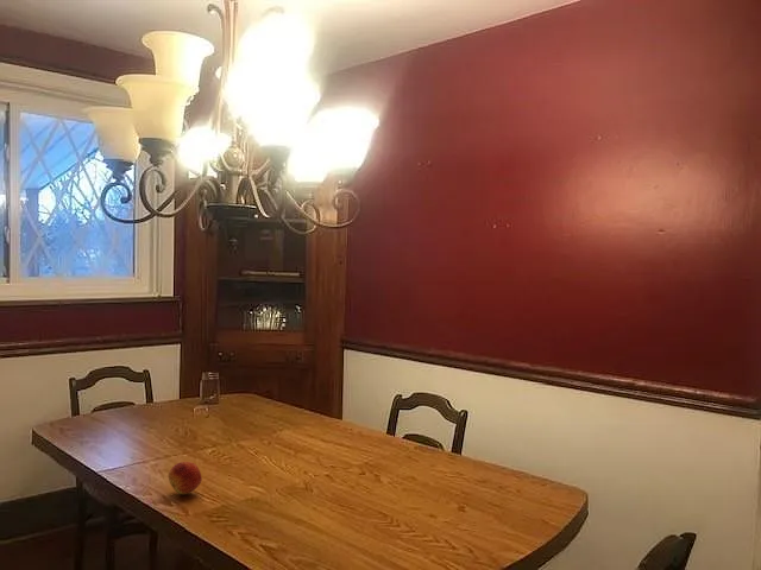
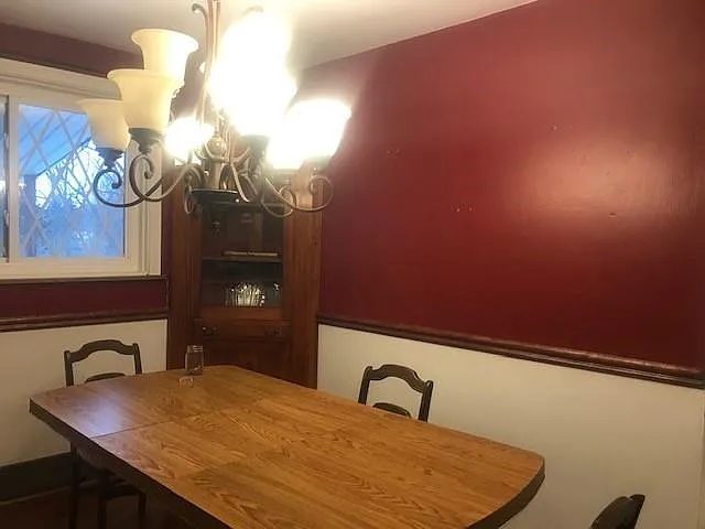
- fruit [168,461,203,495]
